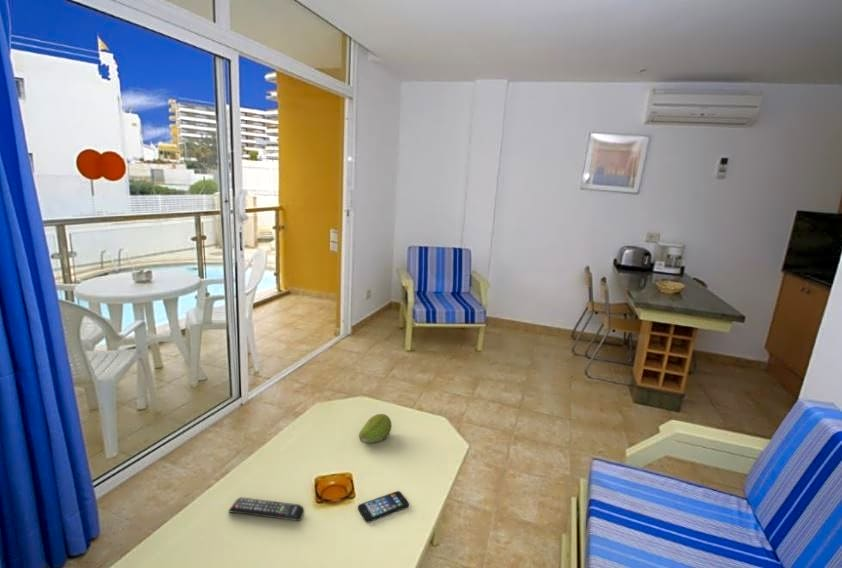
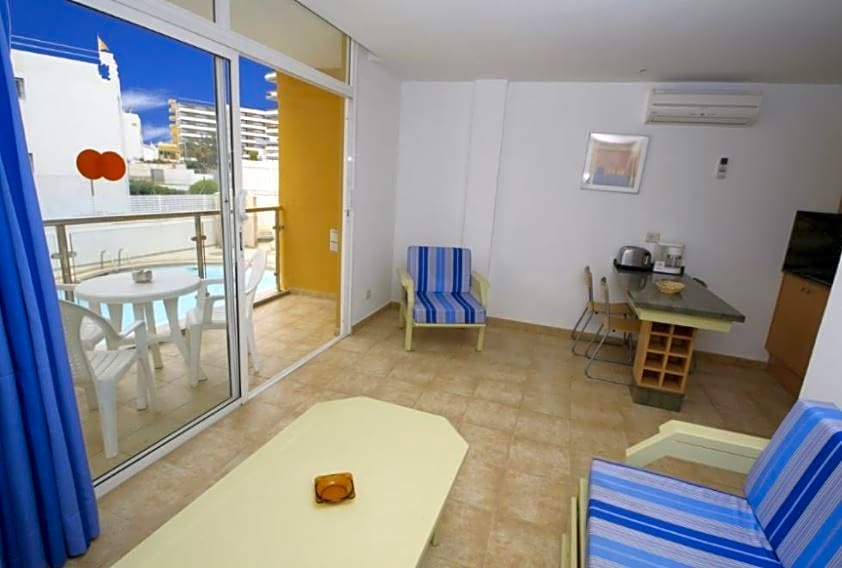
- remote control [227,497,305,522]
- smartphone [357,490,410,523]
- fruit [358,413,393,445]
